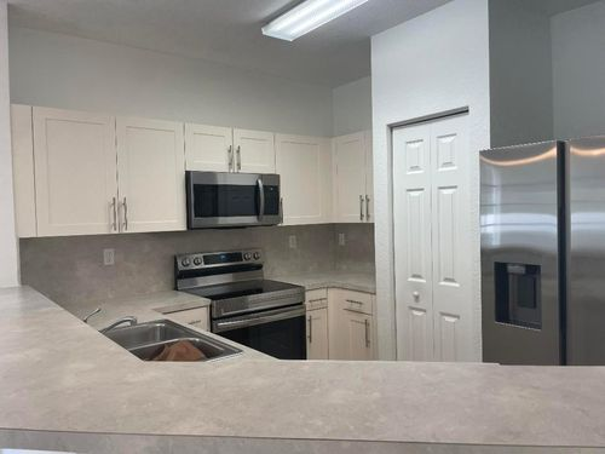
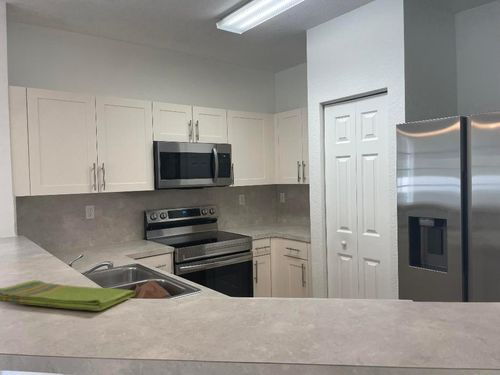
+ dish towel [0,279,137,312]
